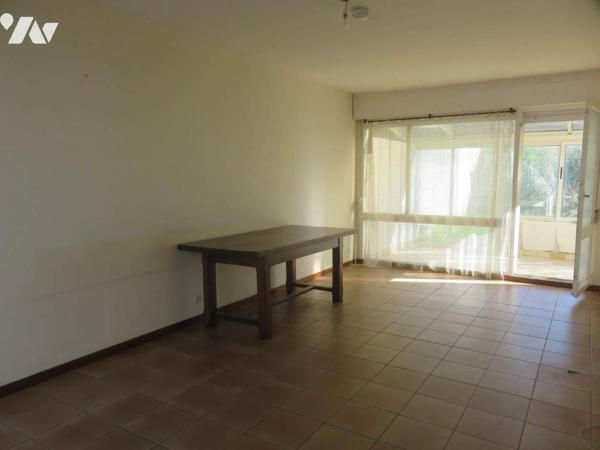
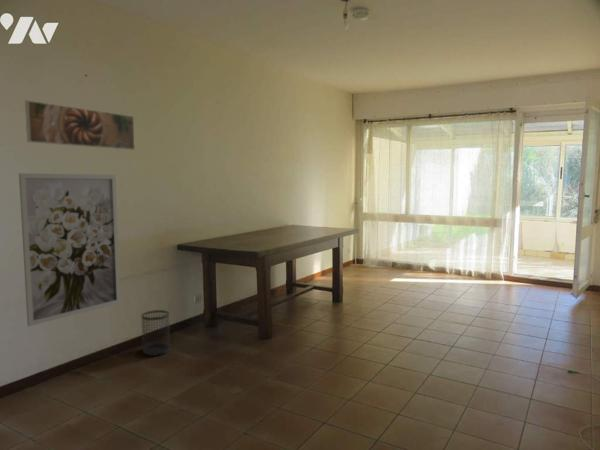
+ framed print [24,99,136,151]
+ wall art [18,172,121,327]
+ wastebasket [141,309,171,357]
